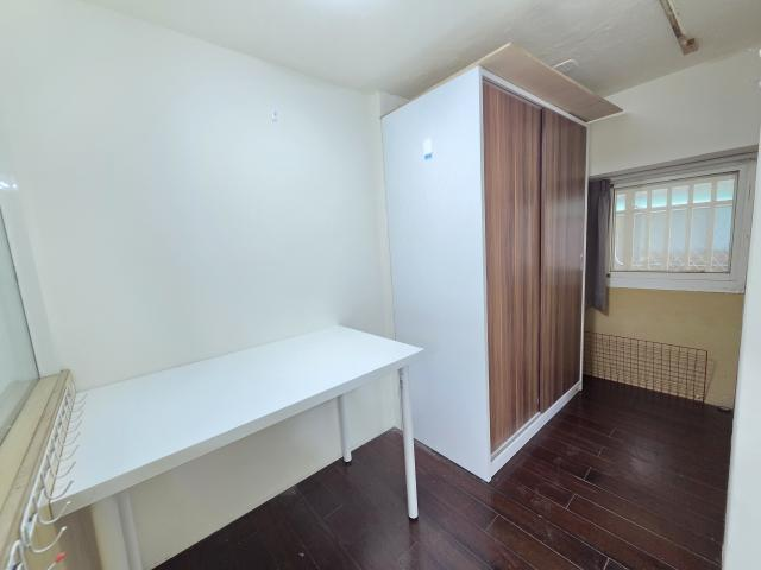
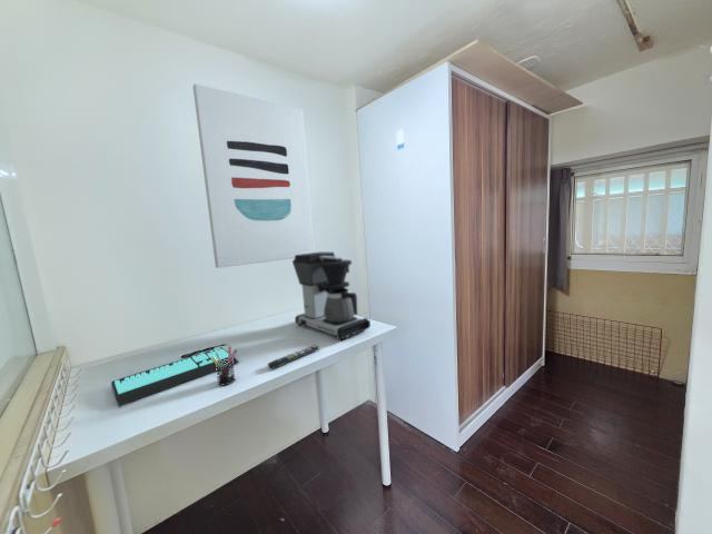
+ coffee maker [291,251,372,342]
+ pen holder [211,345,238,386]
+ computer keyboard [110,343,240,406]
+ wall art [191,83,316,269]
+ remote control [267,344,320,370]
